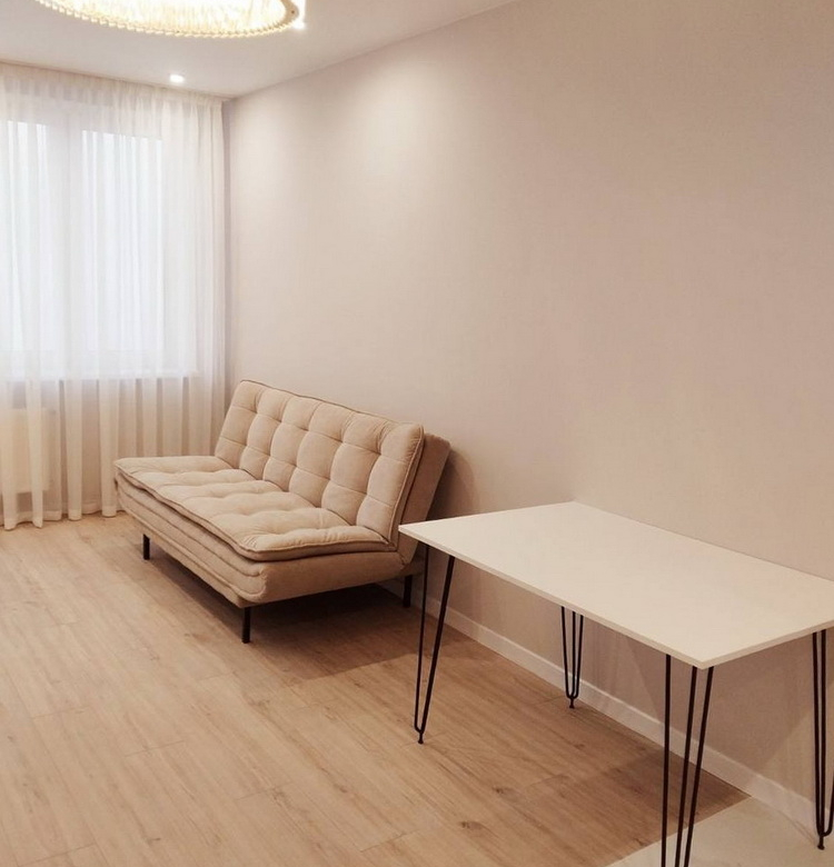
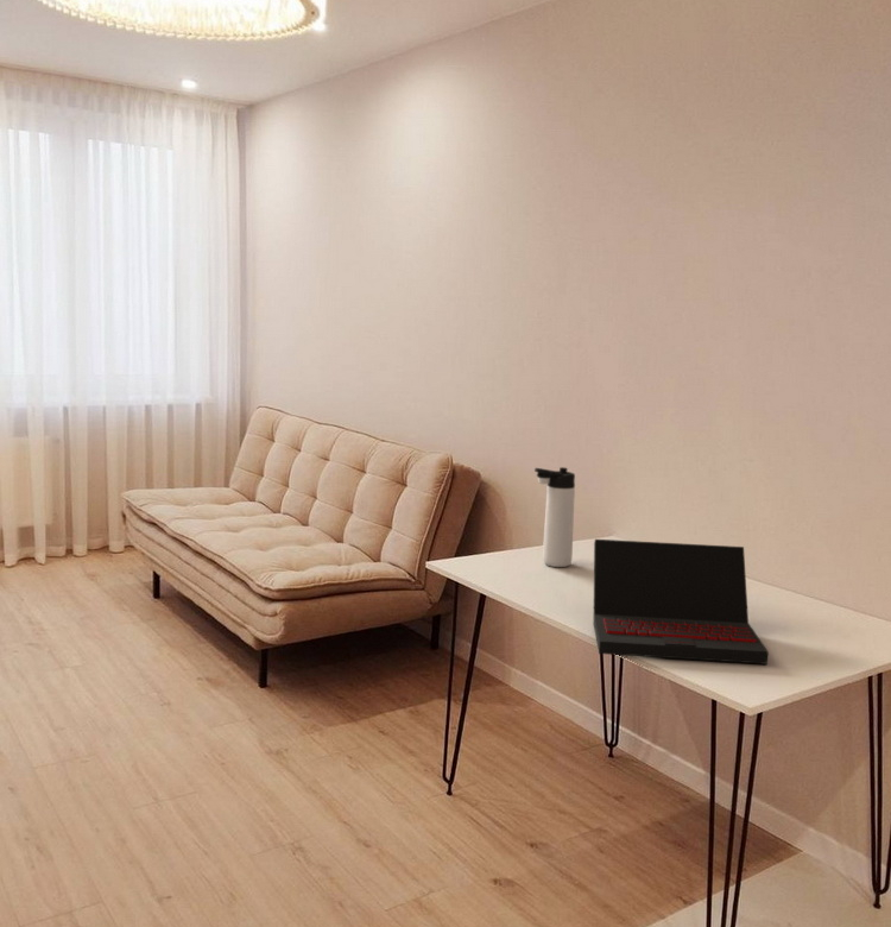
+ laptop [592,538,770,666]
+ thermos bottle [533,466,576,568]
